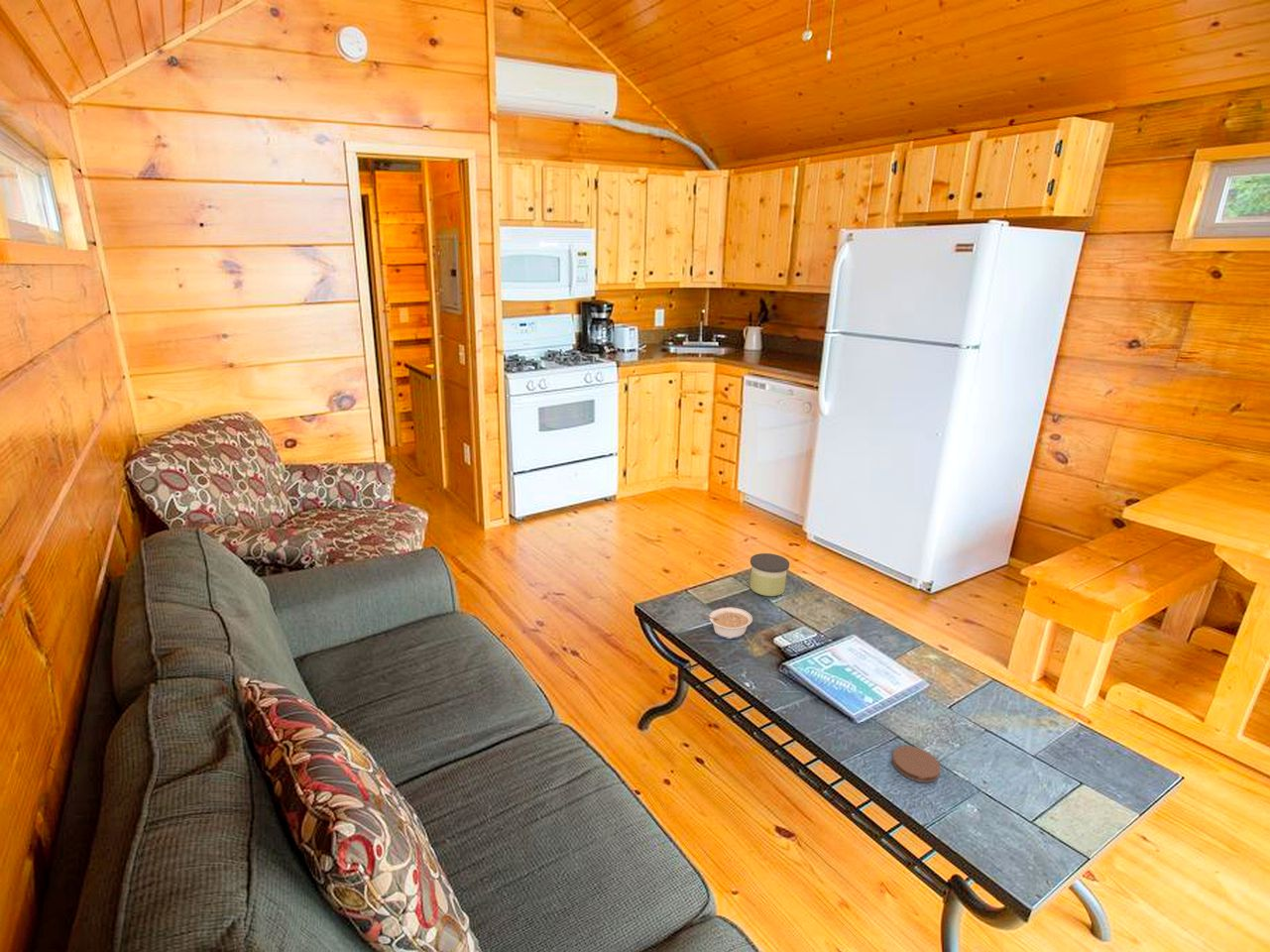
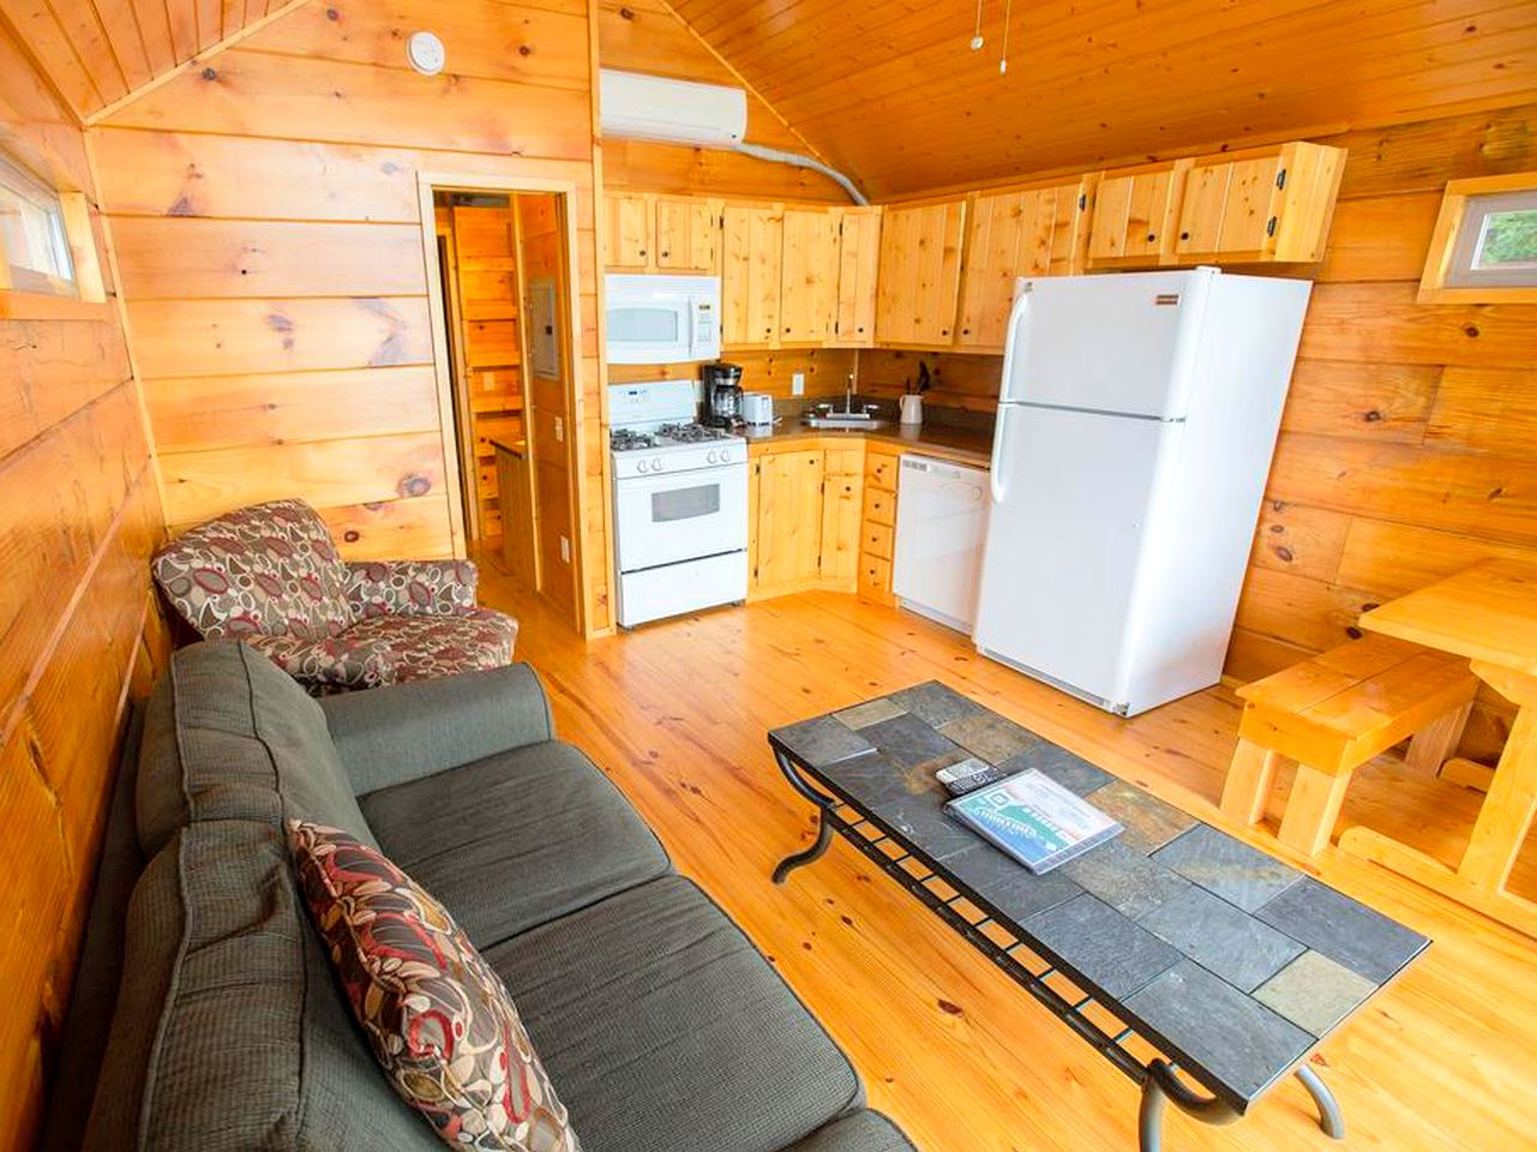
- legume [699,607,753,640]
- coaster [891,745,942,783]
- candle [749,552,790,597]
